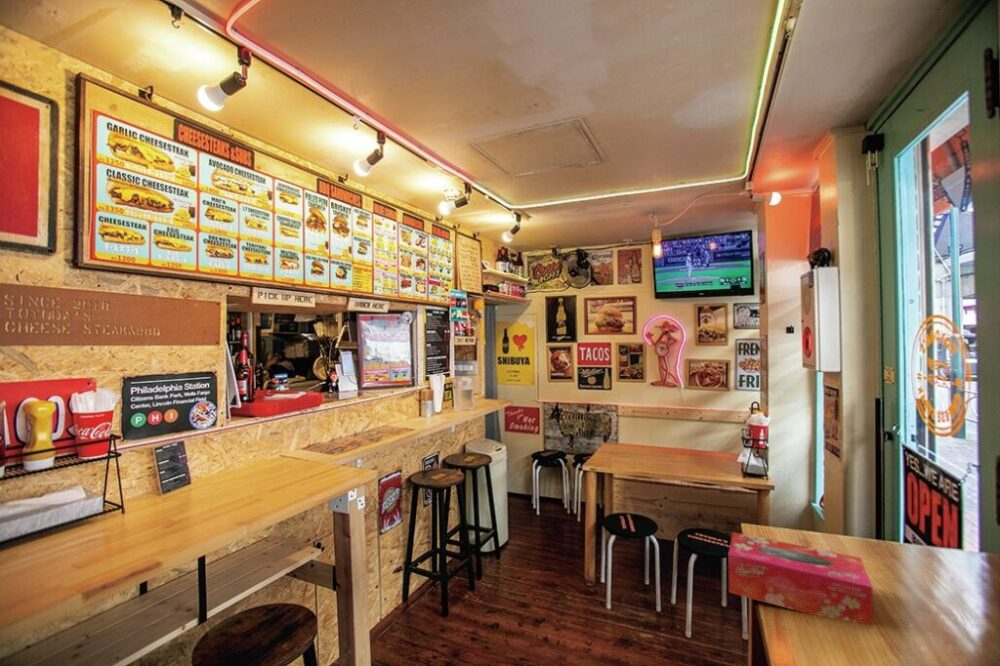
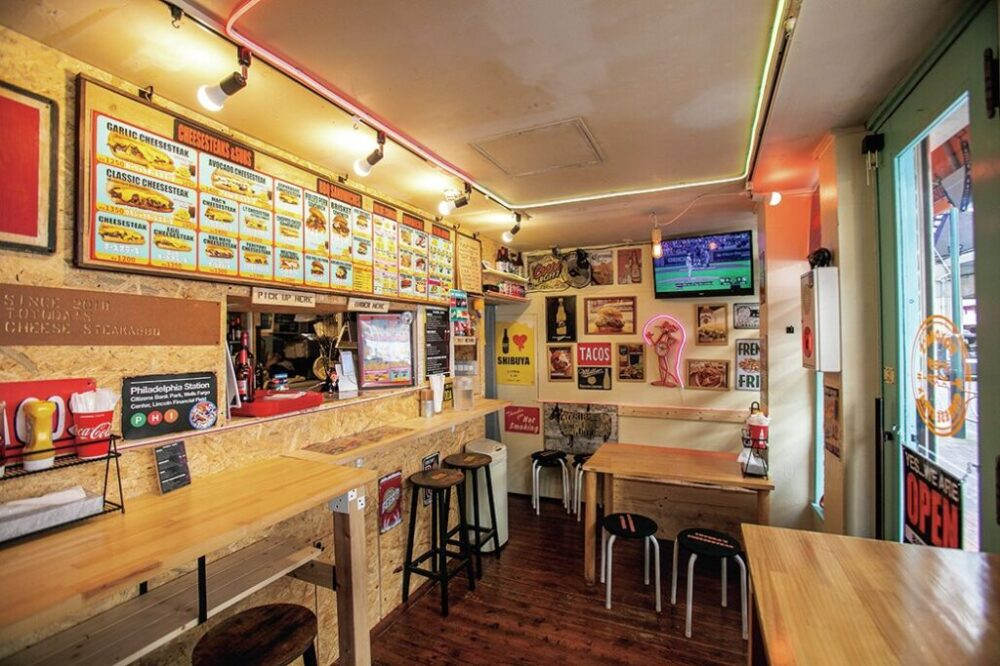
- tissue box [727,531,874,626]
